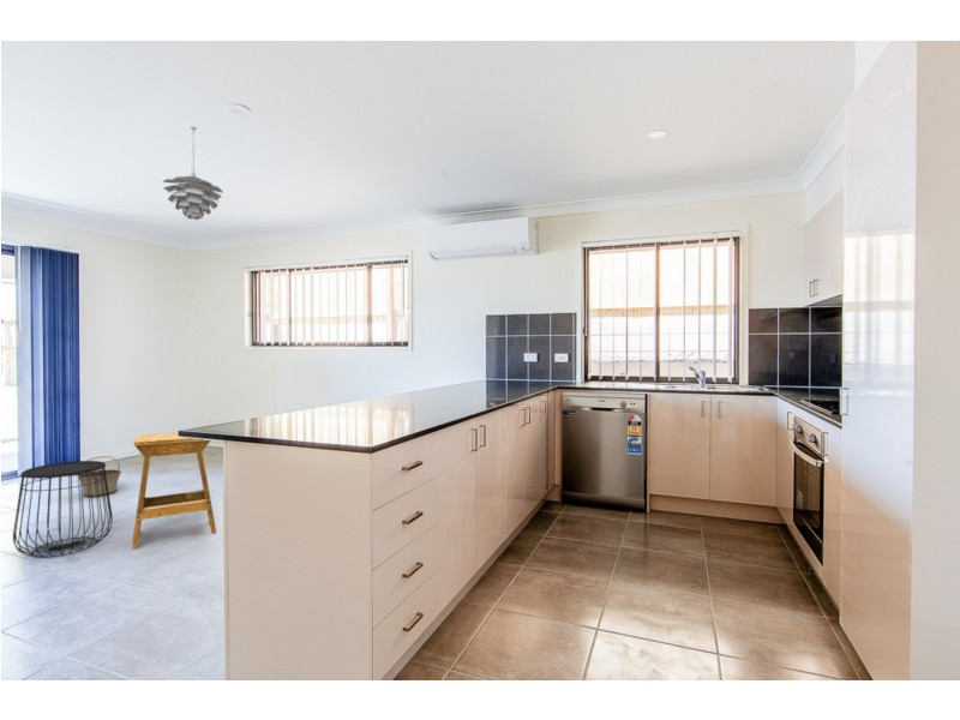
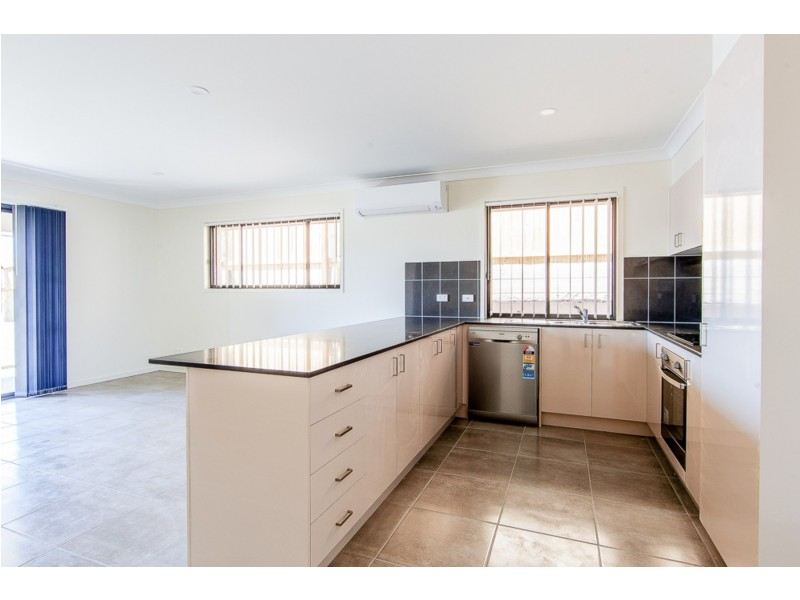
- side table [12,460,114,558]
- basket [79,455,122,498]
- stool [131,431,217,550]
- pendant light [162,125,224,221]
